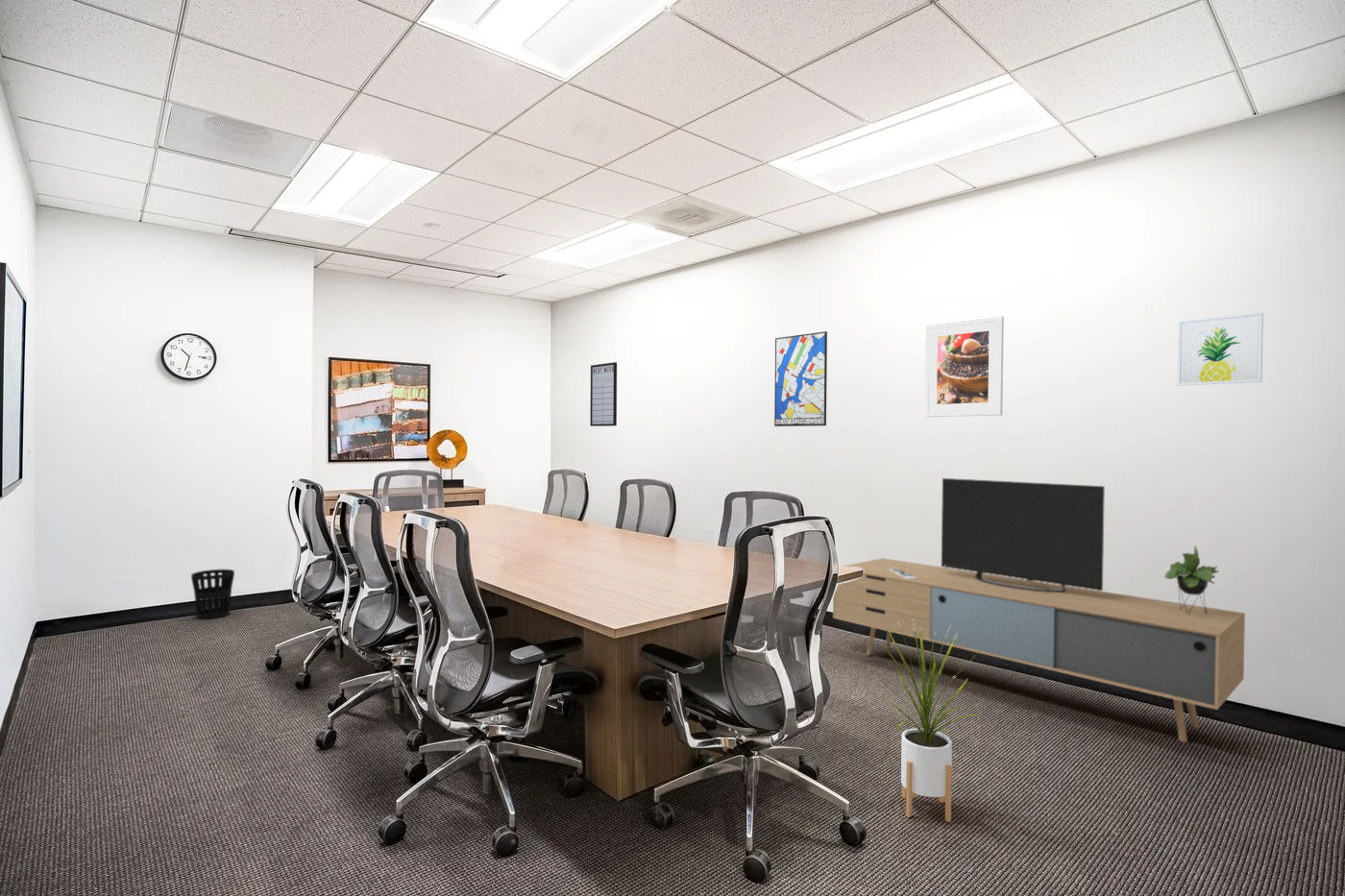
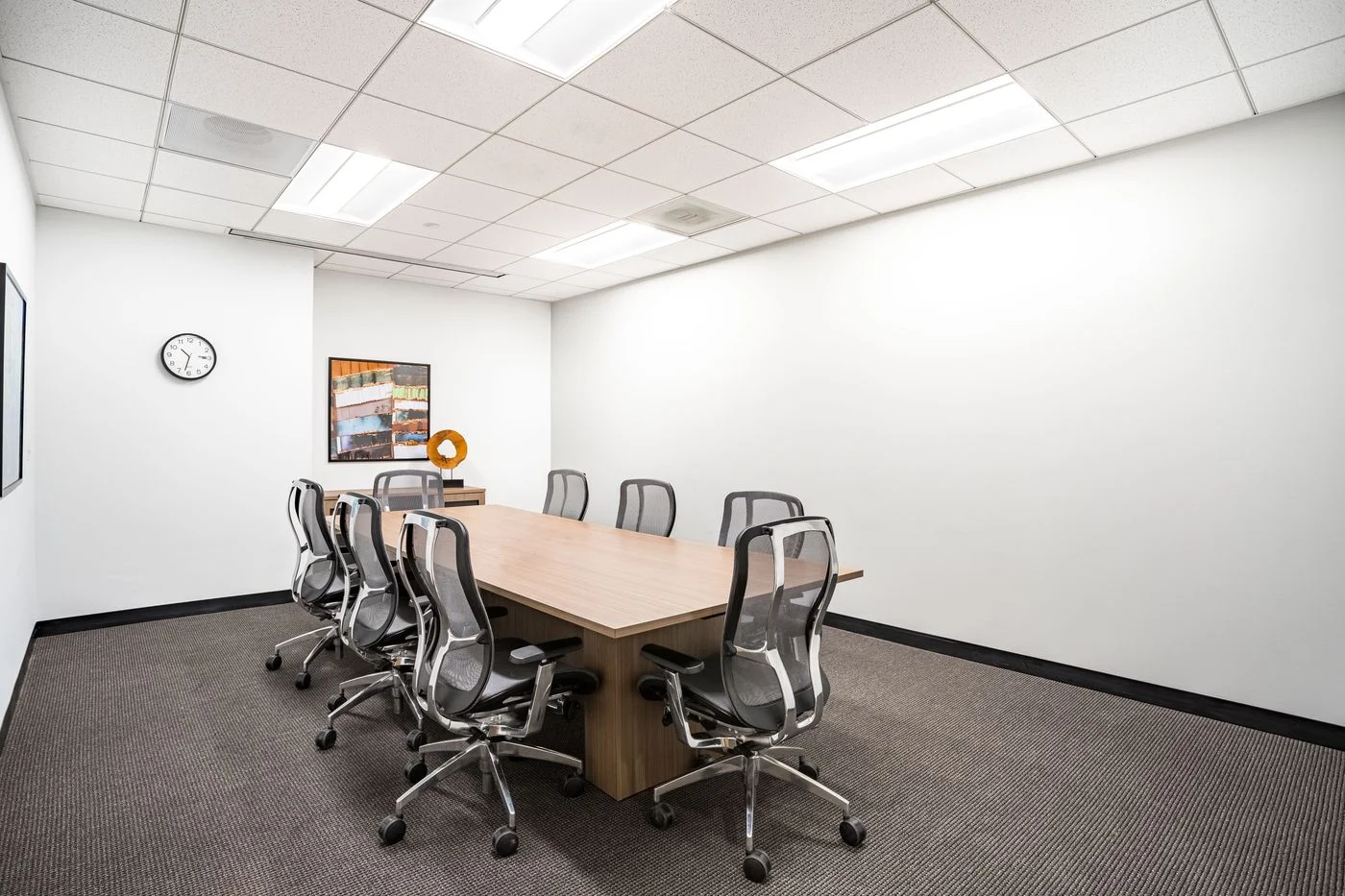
- wastebasket [190,569,235,619]
- wall art [1176,311,1264,387]
- house plant [869,618,983,823]
- wall art [773,330,828,427]
- writing board [589,361,618,427]
- media console [832,477,1246,743]
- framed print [923,315,1005,418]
